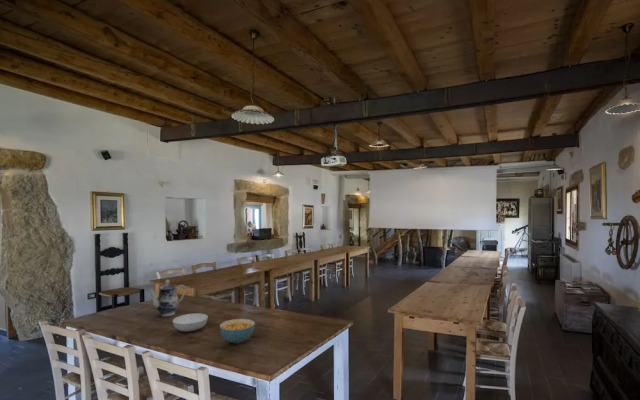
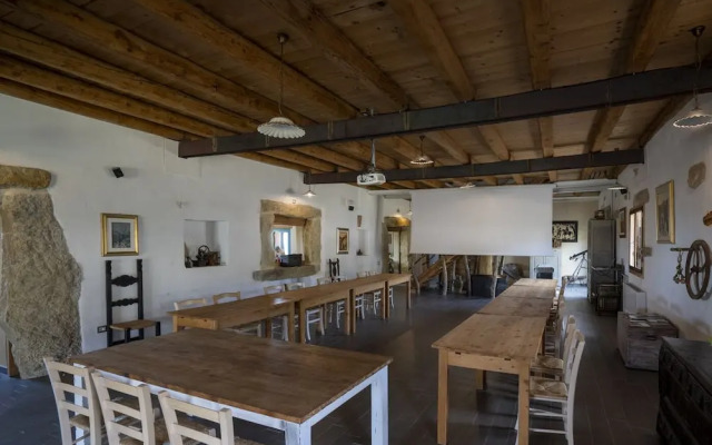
- serving bowl [172,312,209,332]
- teapot [147,279,187,317]
- cereal bowl [219,318,256,344]
